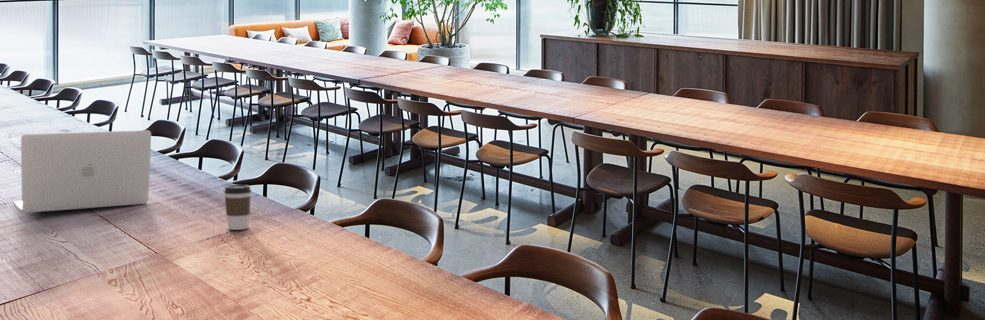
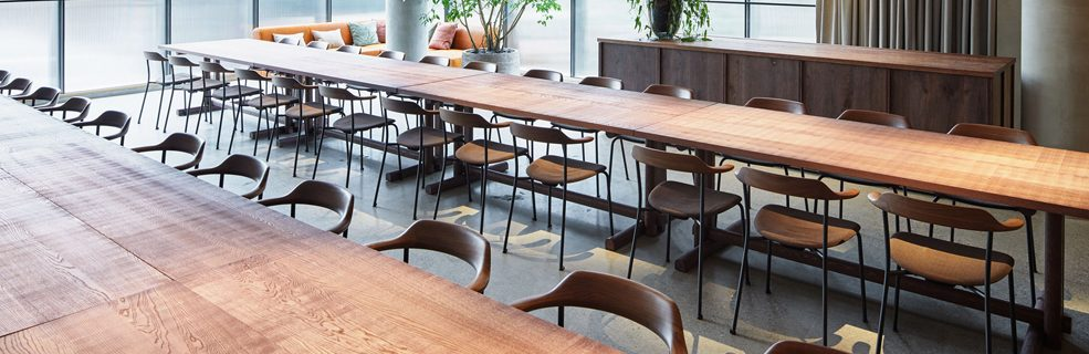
- laptop [12,129,152,214]
- coffee cup [223,184,252,231]
